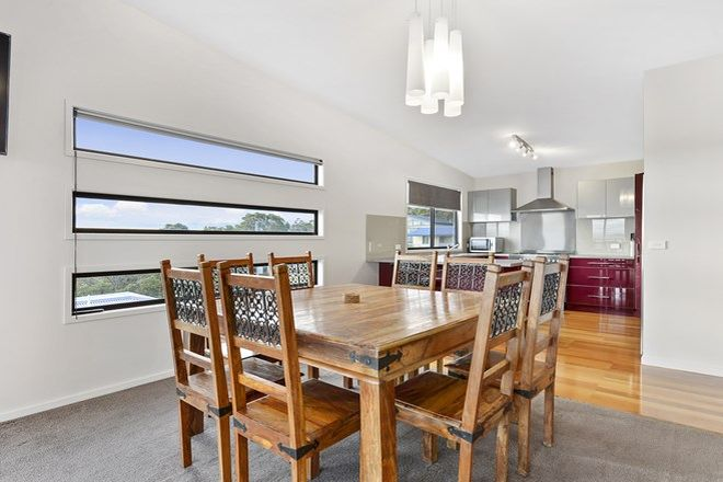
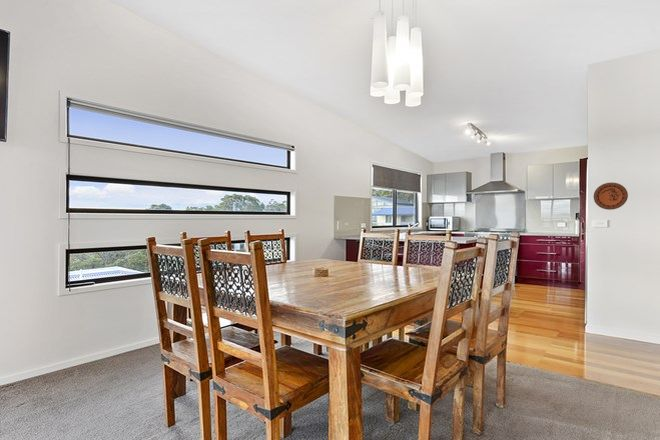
+ decorative plate [593,182,629,211]
